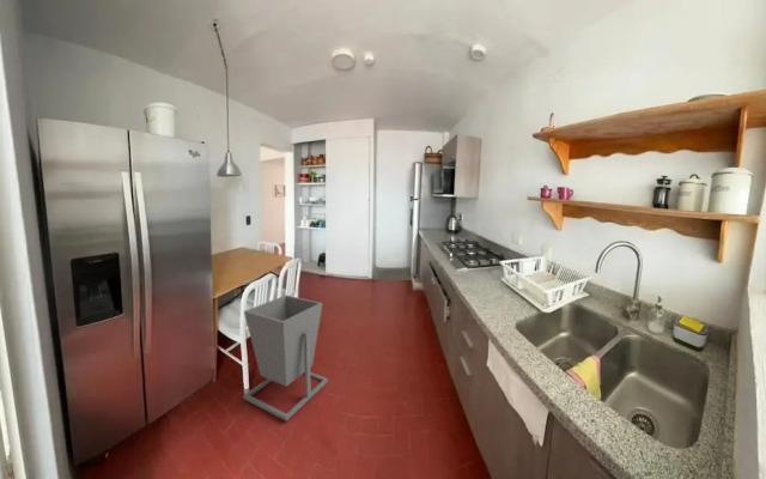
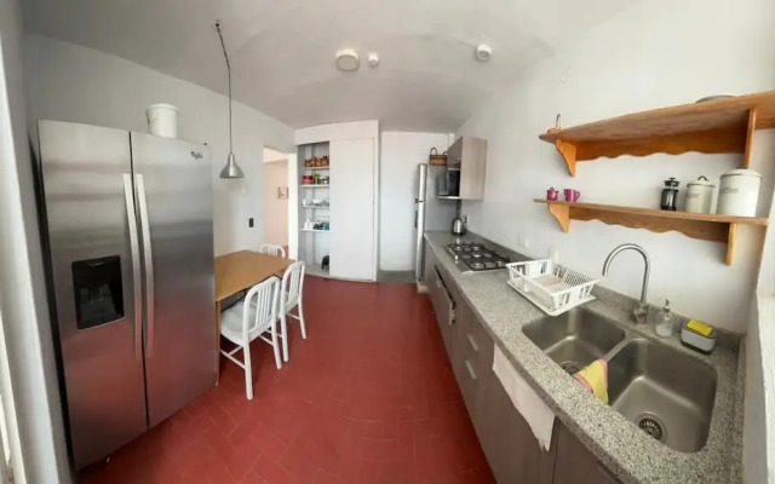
- trash can [242,293,329,423]
